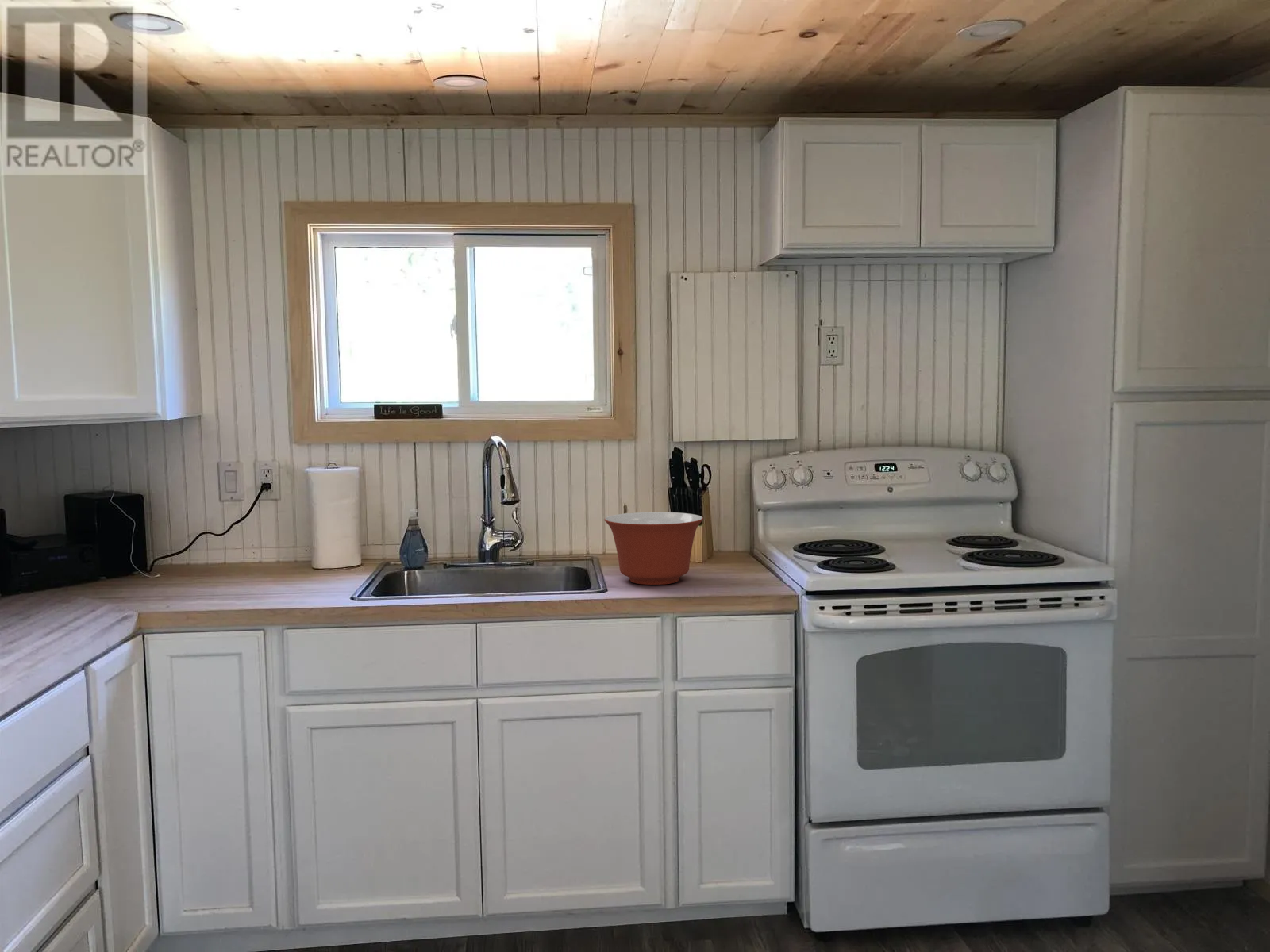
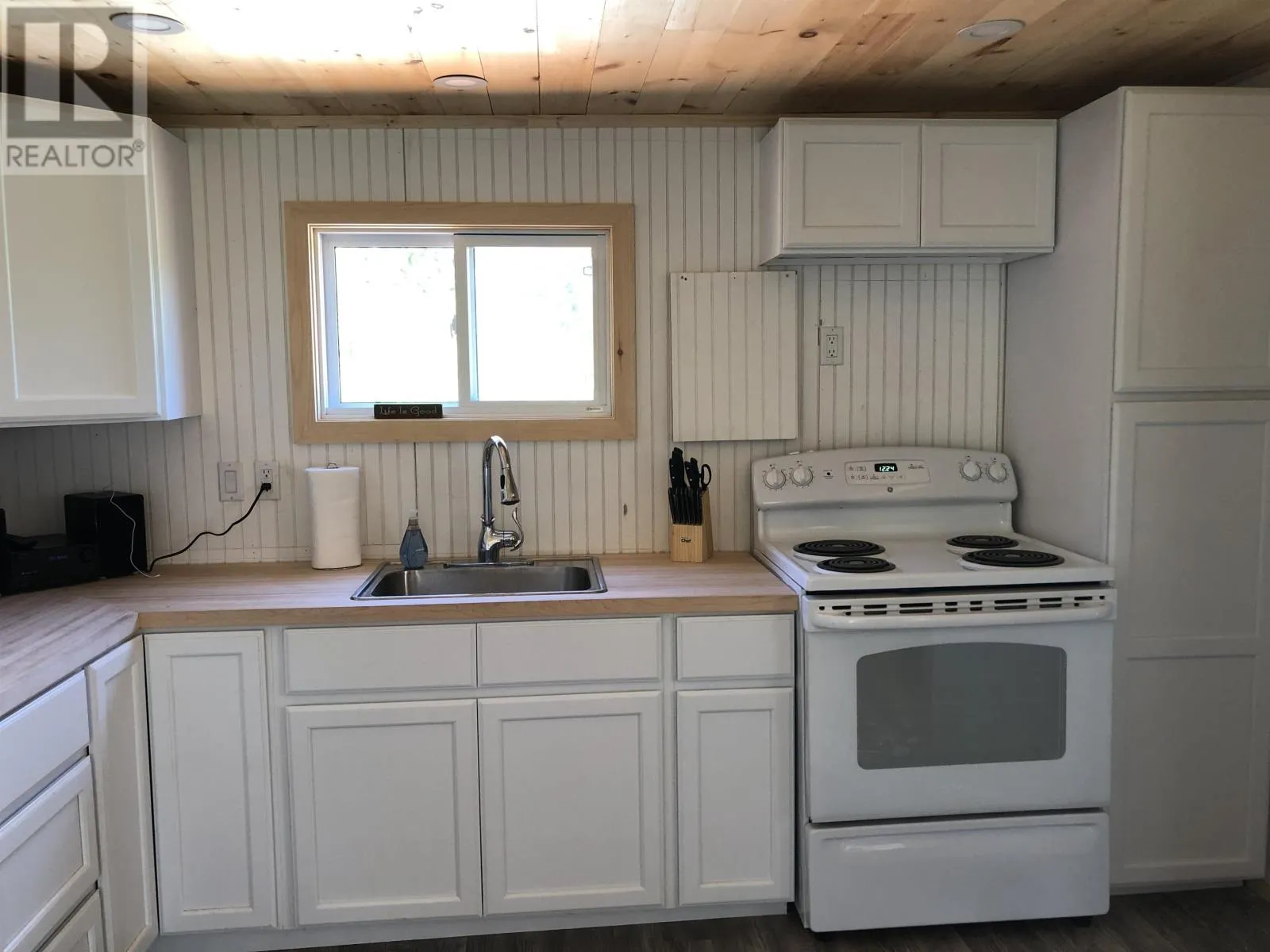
- mixing bowl [603,512,704,585]
